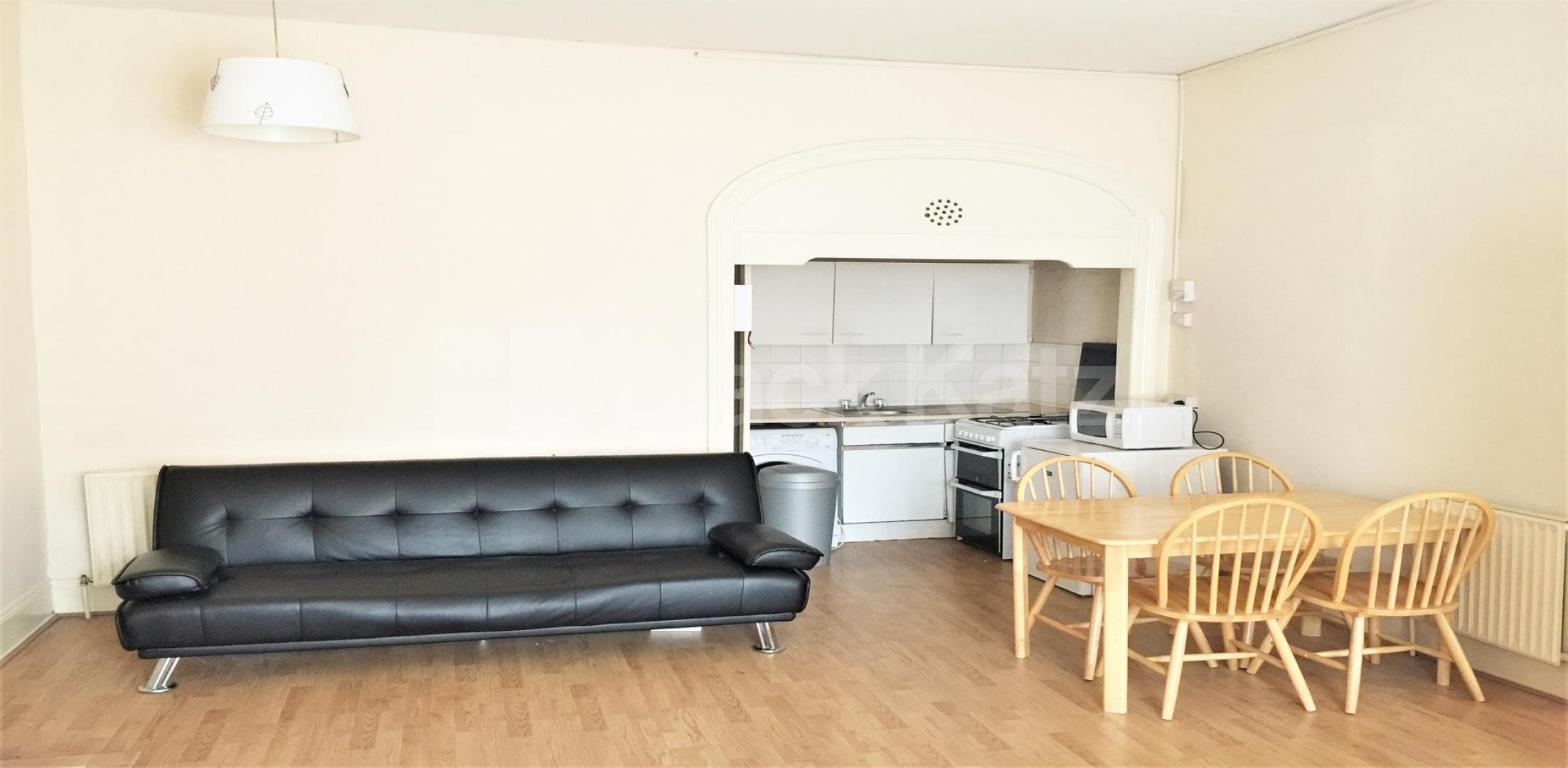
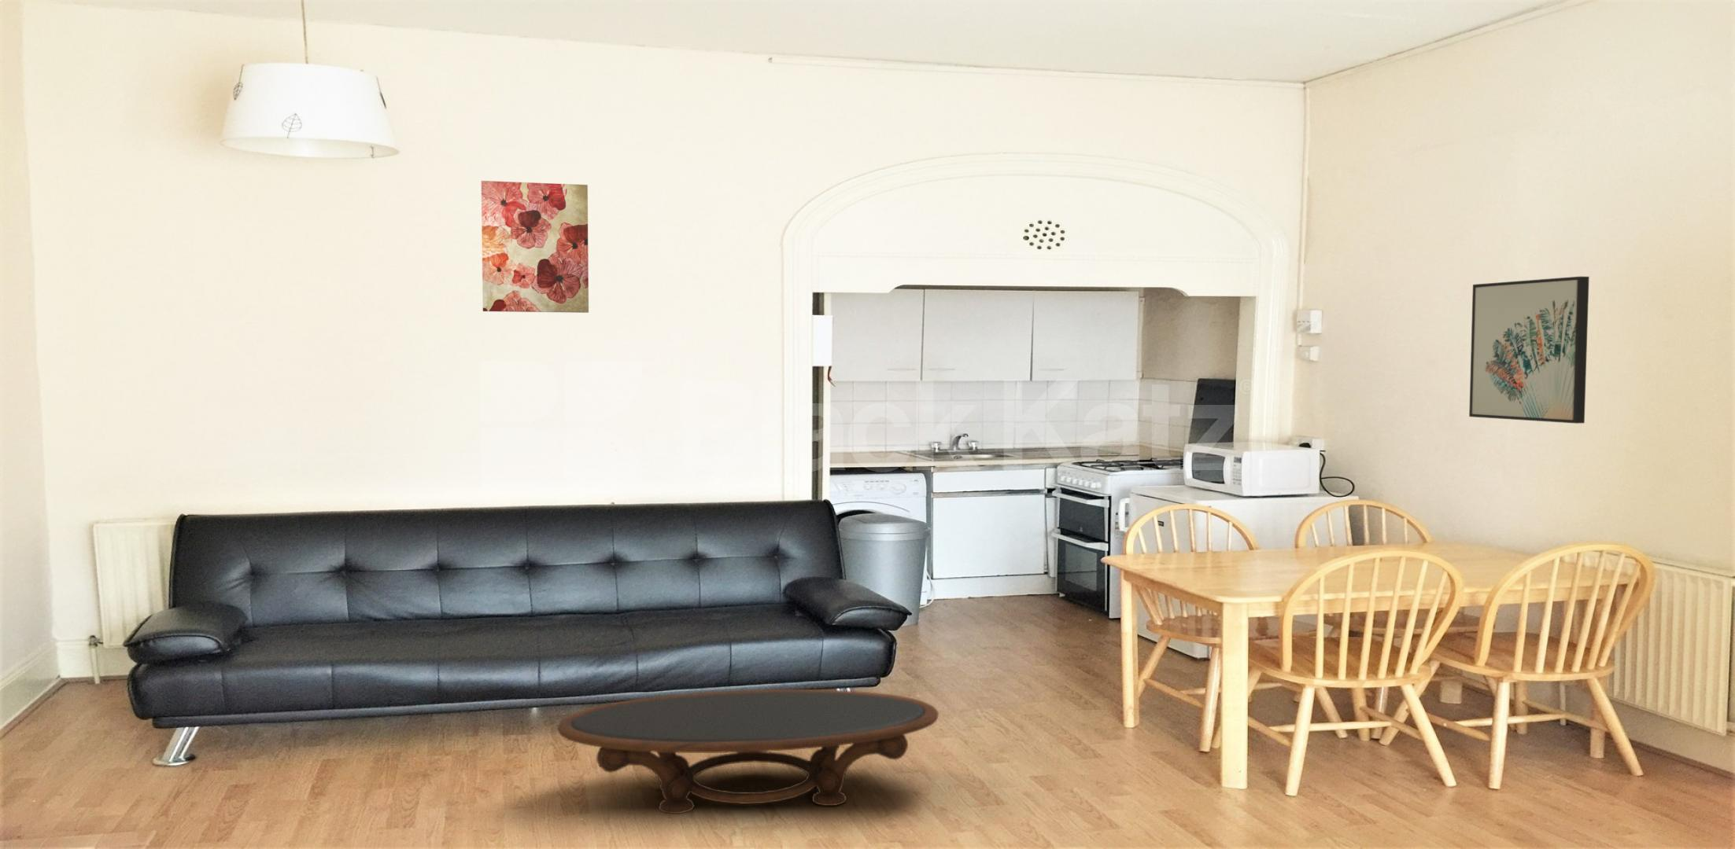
+ wall art [1468,276,1590,424]
+ coffee table [557,689,939,815]
+ wall art [480,180,590,314]
